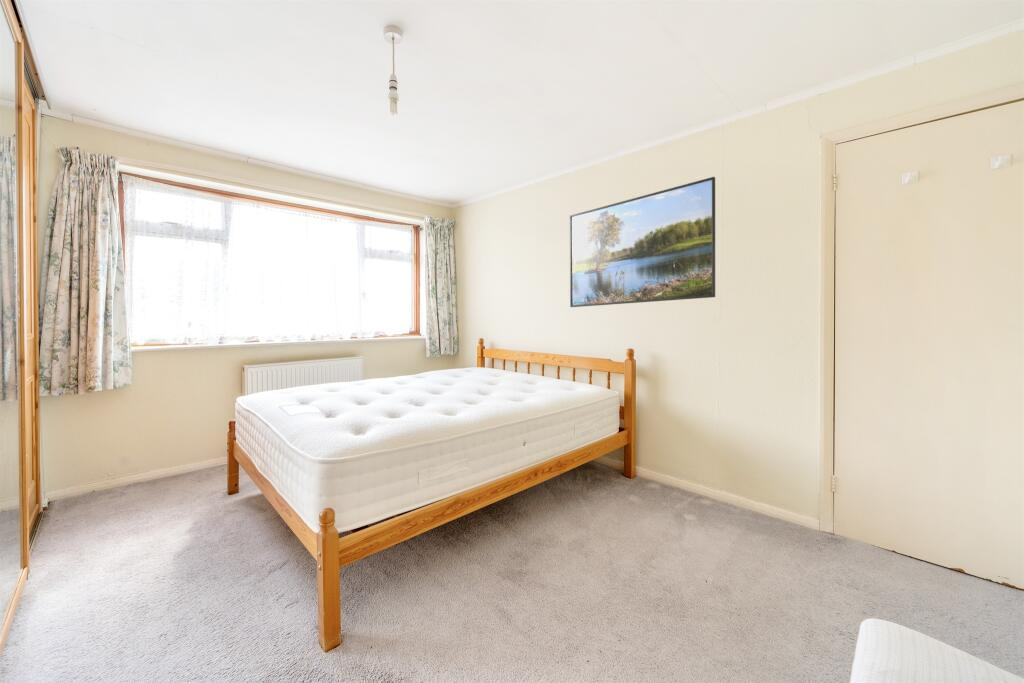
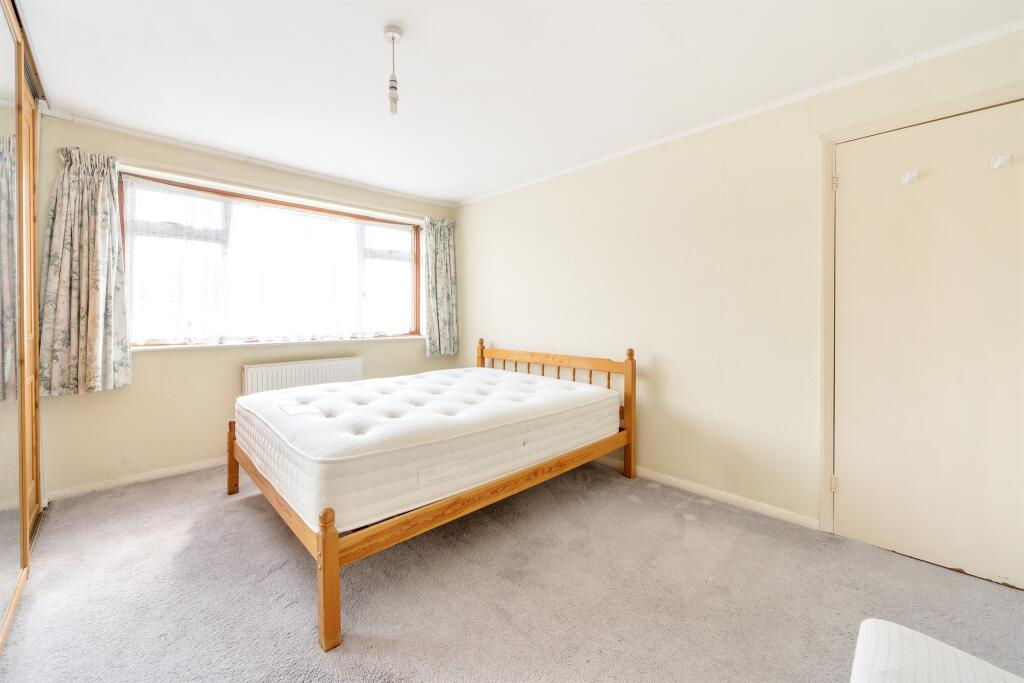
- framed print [569,176,716,308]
